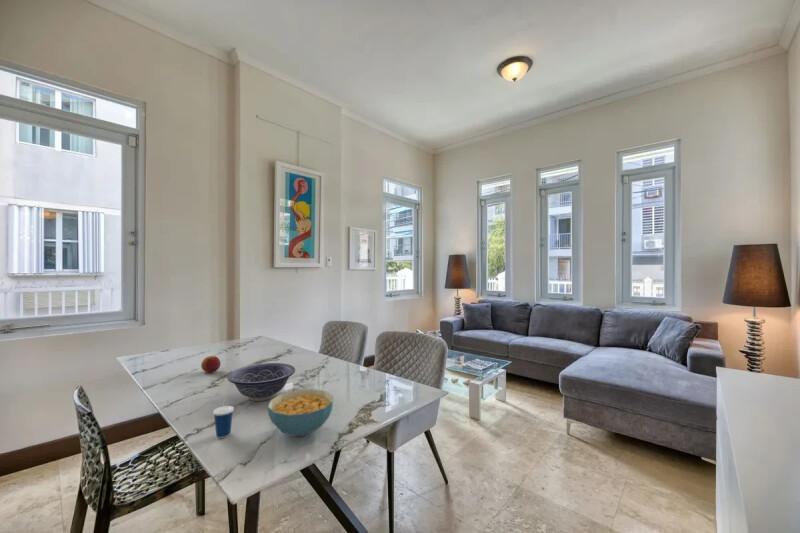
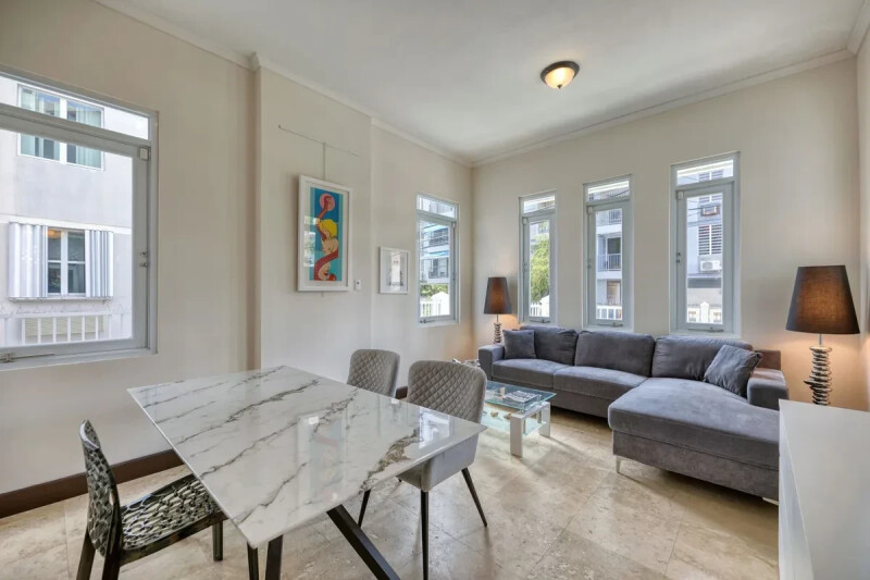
- decorative bowl [226,362,296,402]
- cup [212,395,235,439]
- fruit [200,355,221,373]
- cereal bowl [267,388,334,438]
